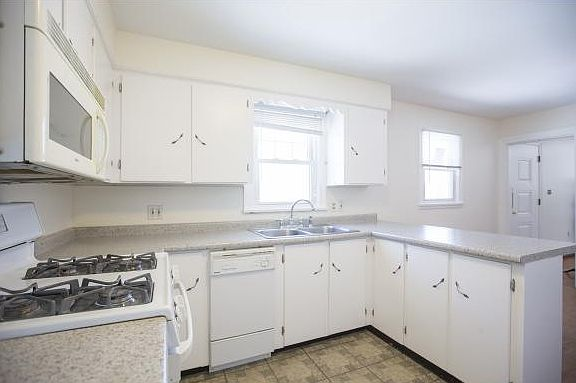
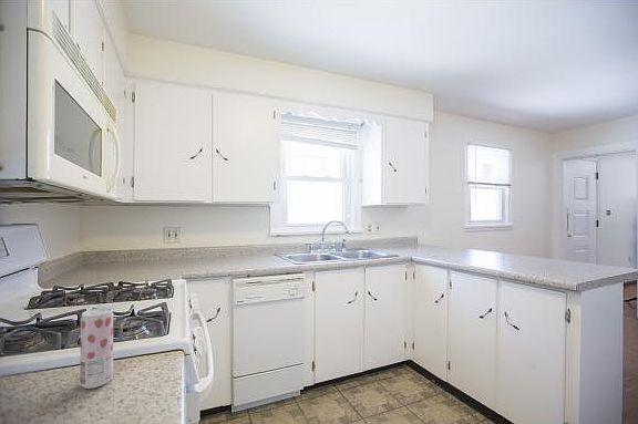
+ beverage can [79,307,114,390]
